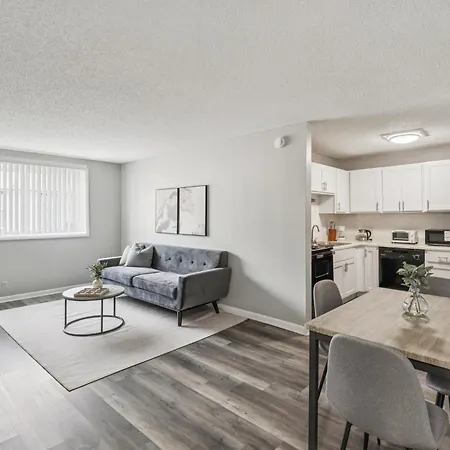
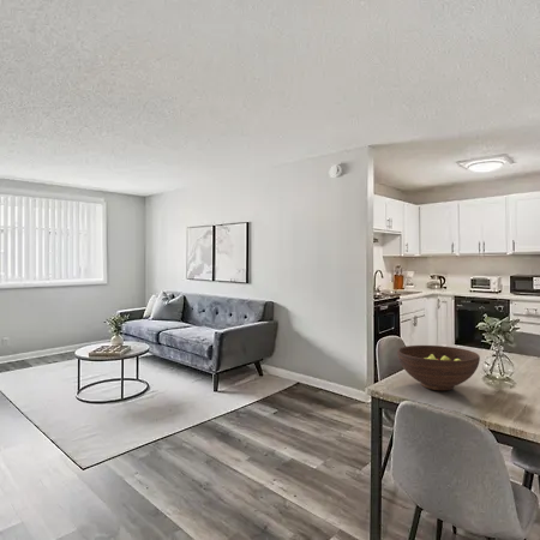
+ fruit bowl [396,344,481,391]
